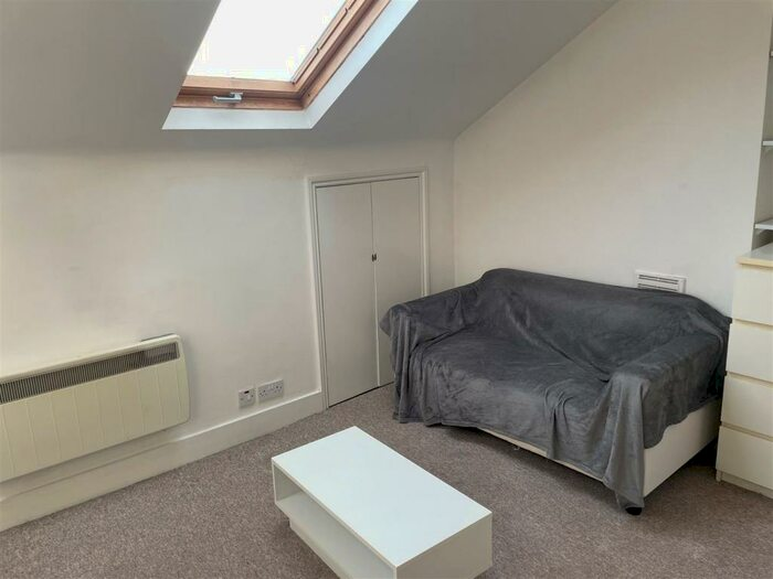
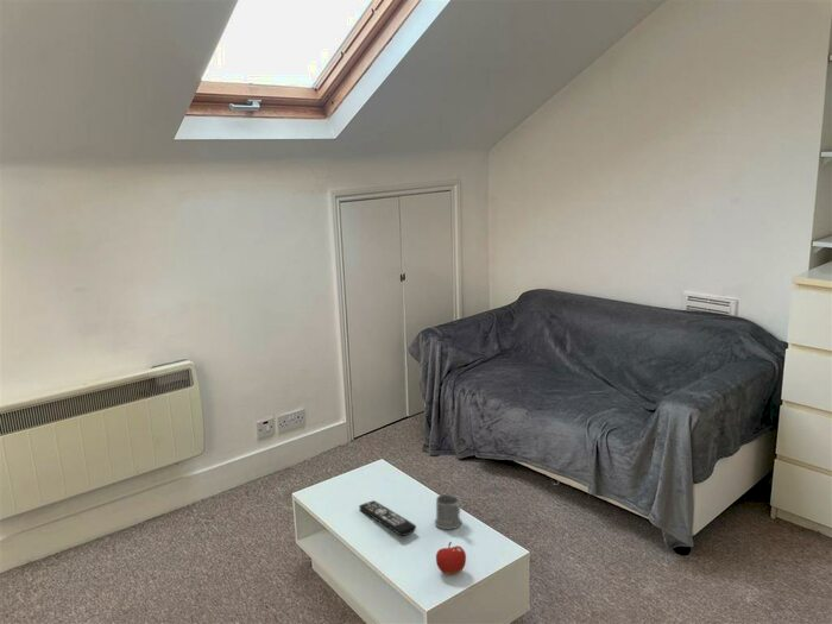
+ mug [434,493,462,530]
+ fruit [435,541,467,576]
+ remote control [358,499,417,537]
